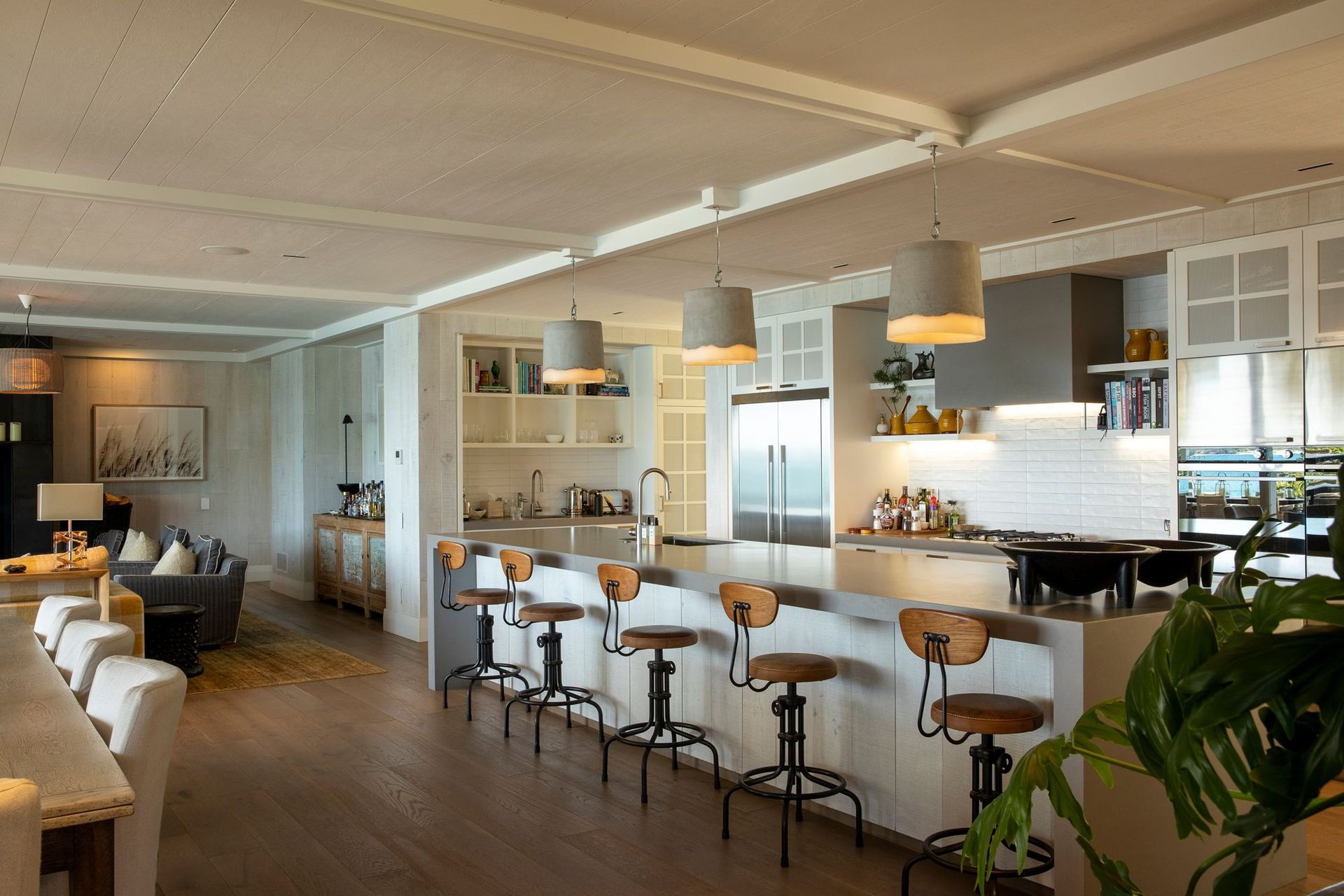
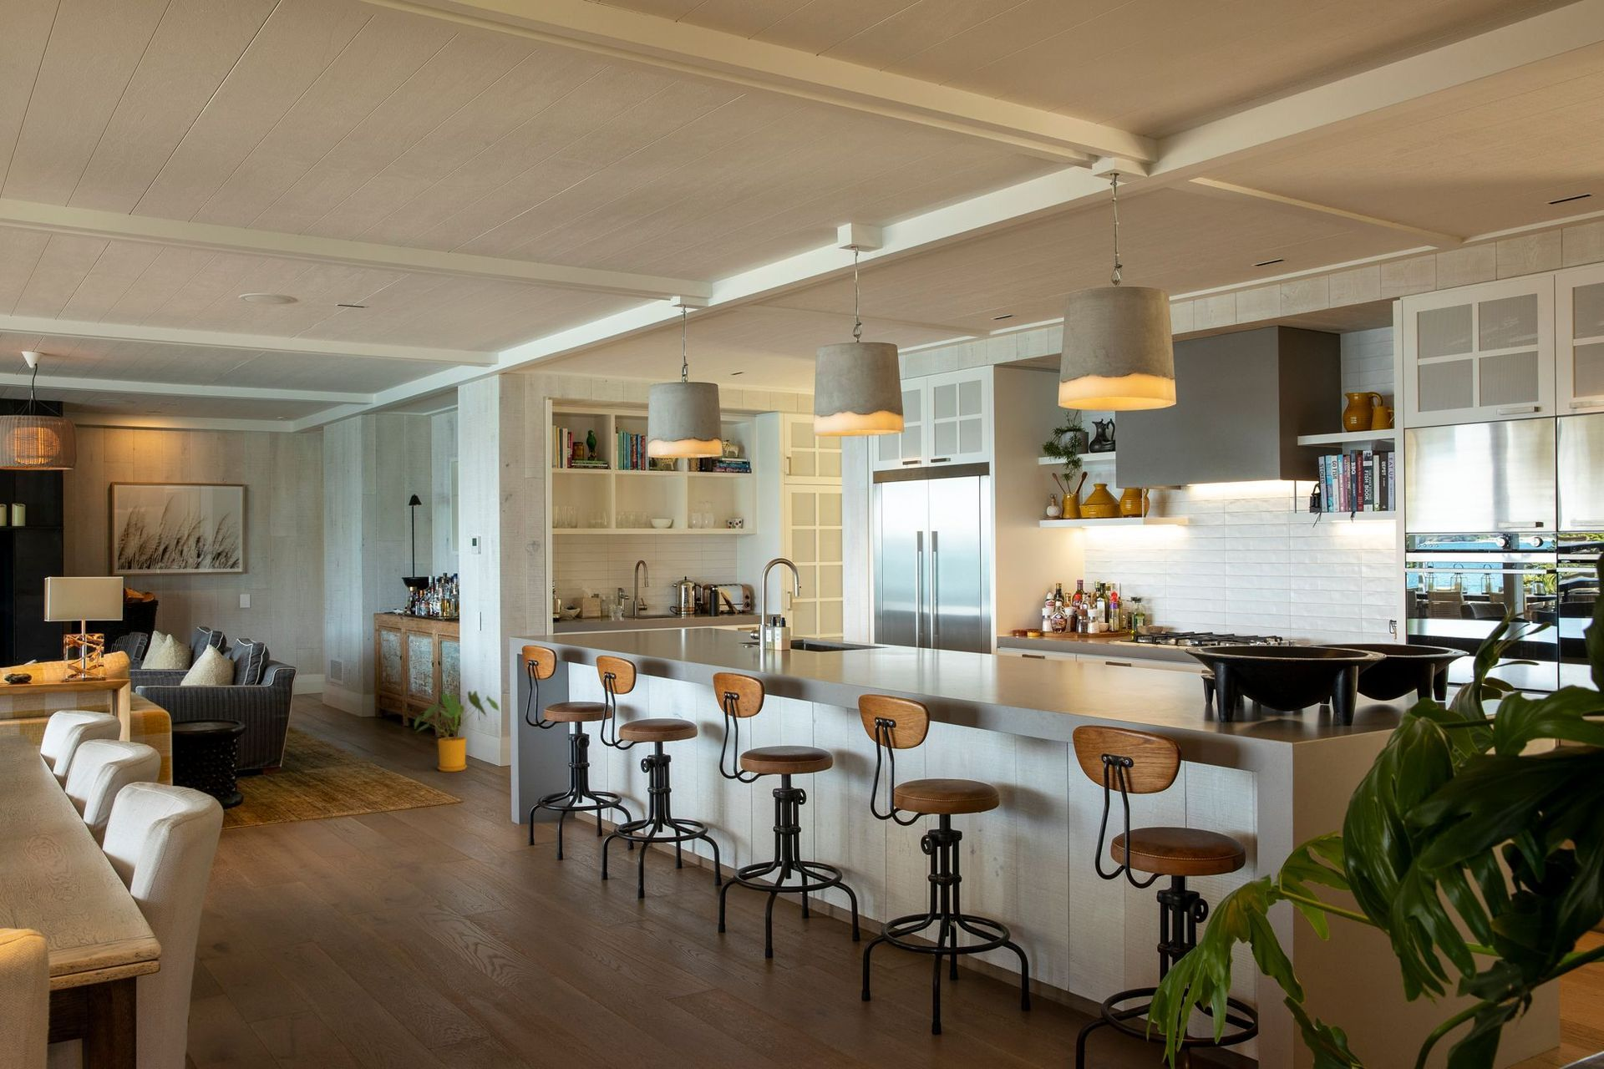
+ house plant [413,690,500,772]
